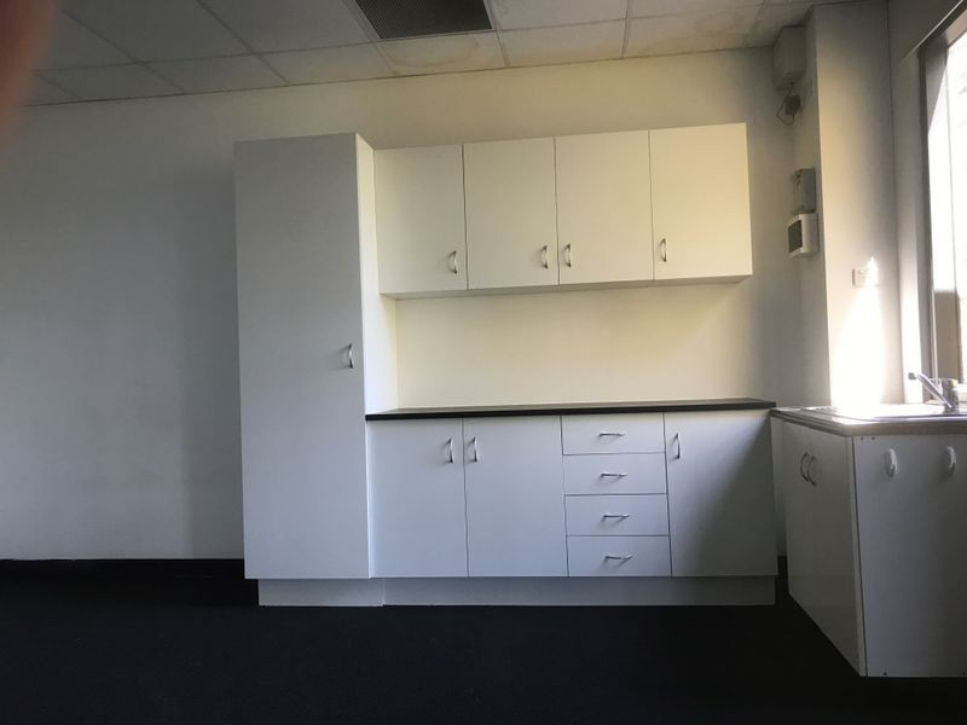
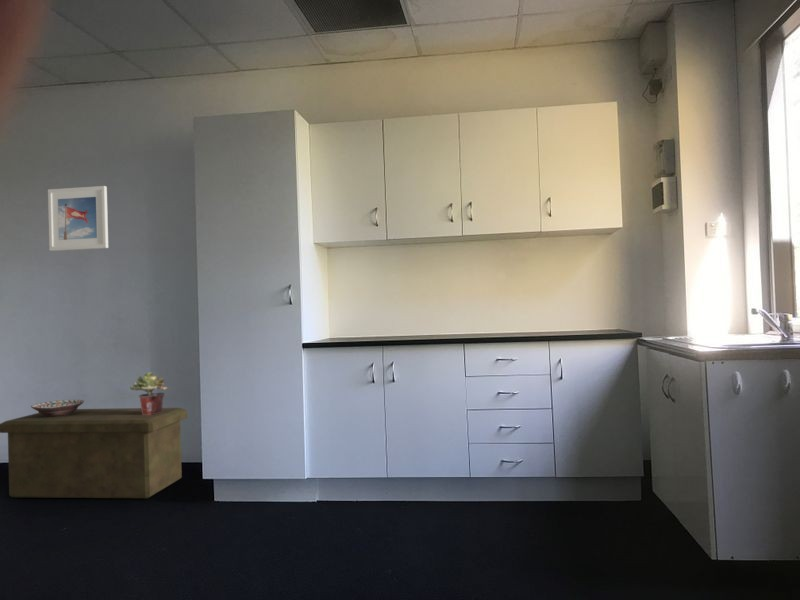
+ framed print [47,185,109,252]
+ potted plant [129,371,169,415]
+ decorative bowl [30,399,85,417]
+ storage bench [0,407,188,499]
